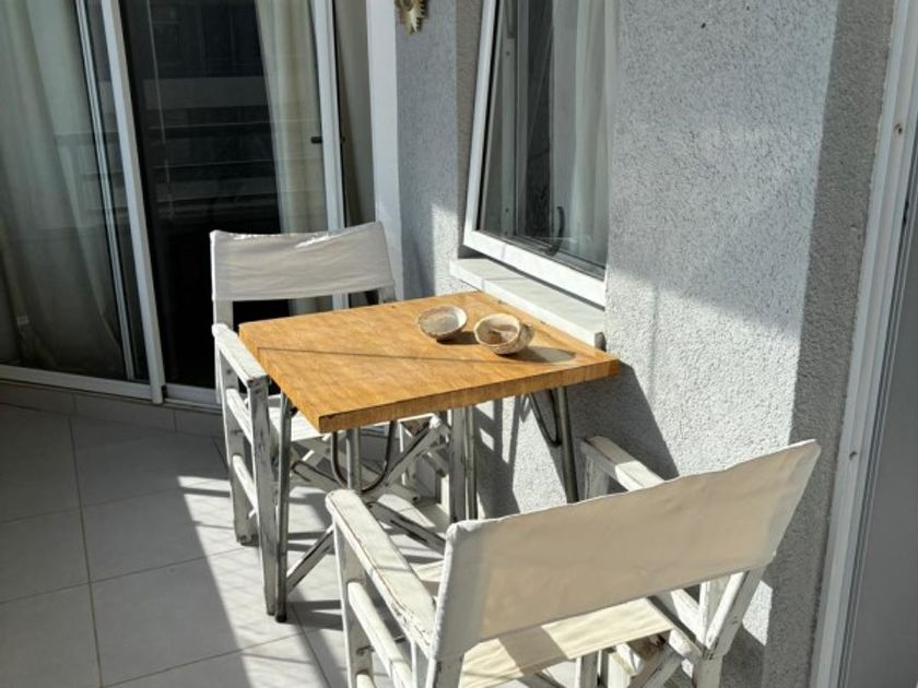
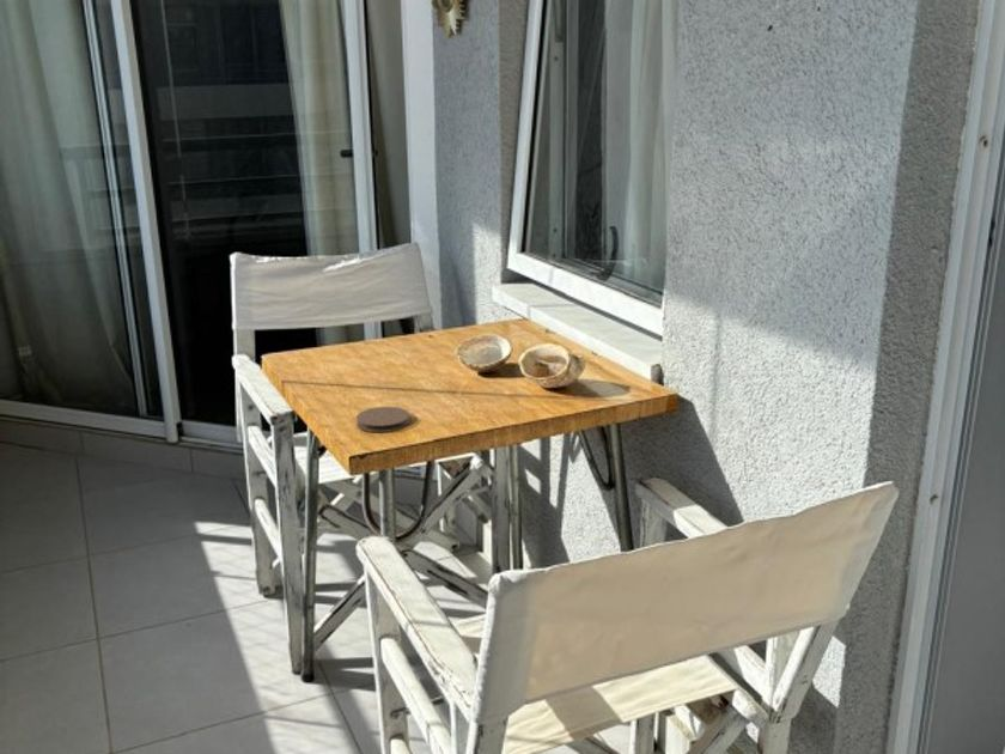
+ coaster [355,406,412,433]
